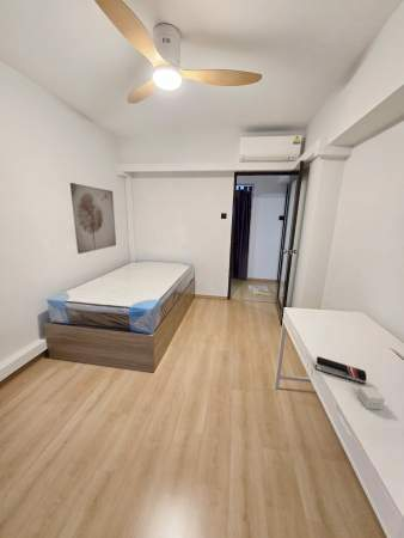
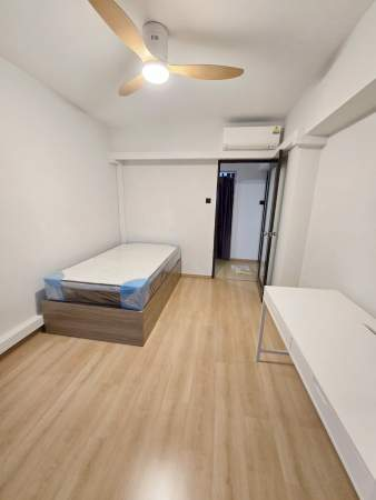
- small box [356,385,386,410]
- wall art [69,182,117,255]
- stapler [314,355,368,386]
